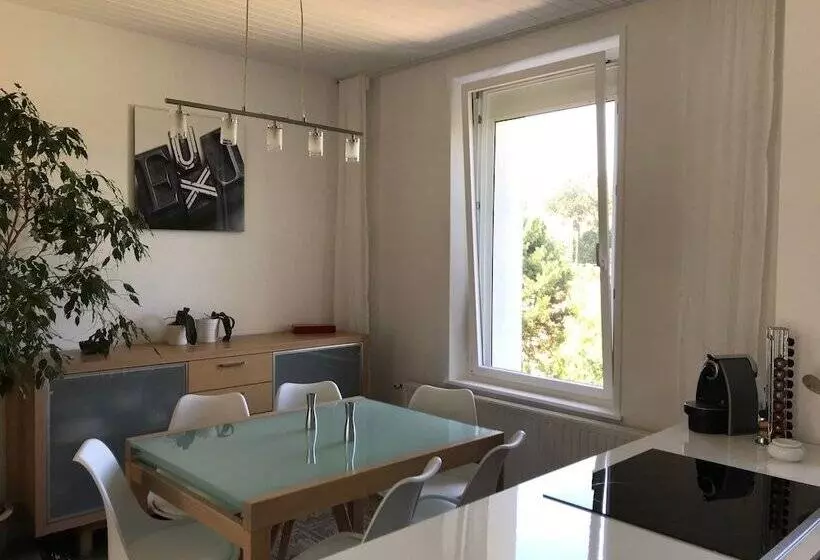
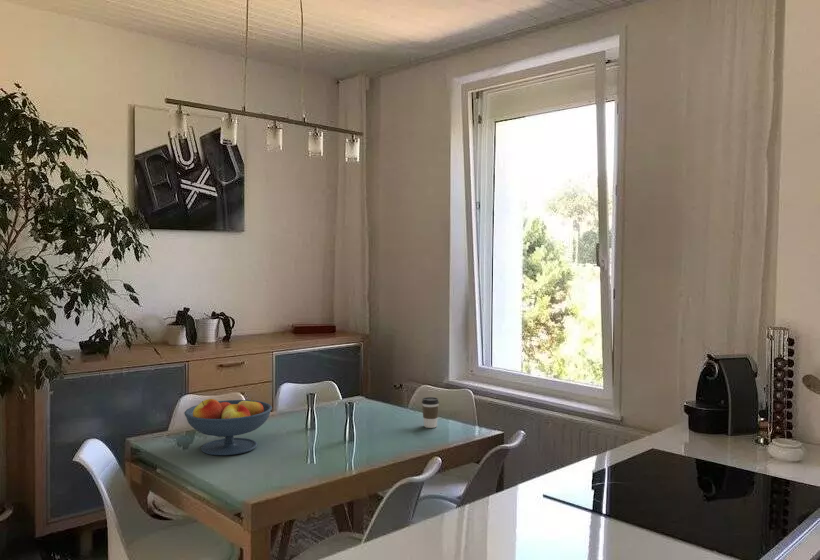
+ coffee cup [421,396,440,429]
+ fruit bowl [183,396,273,456]
